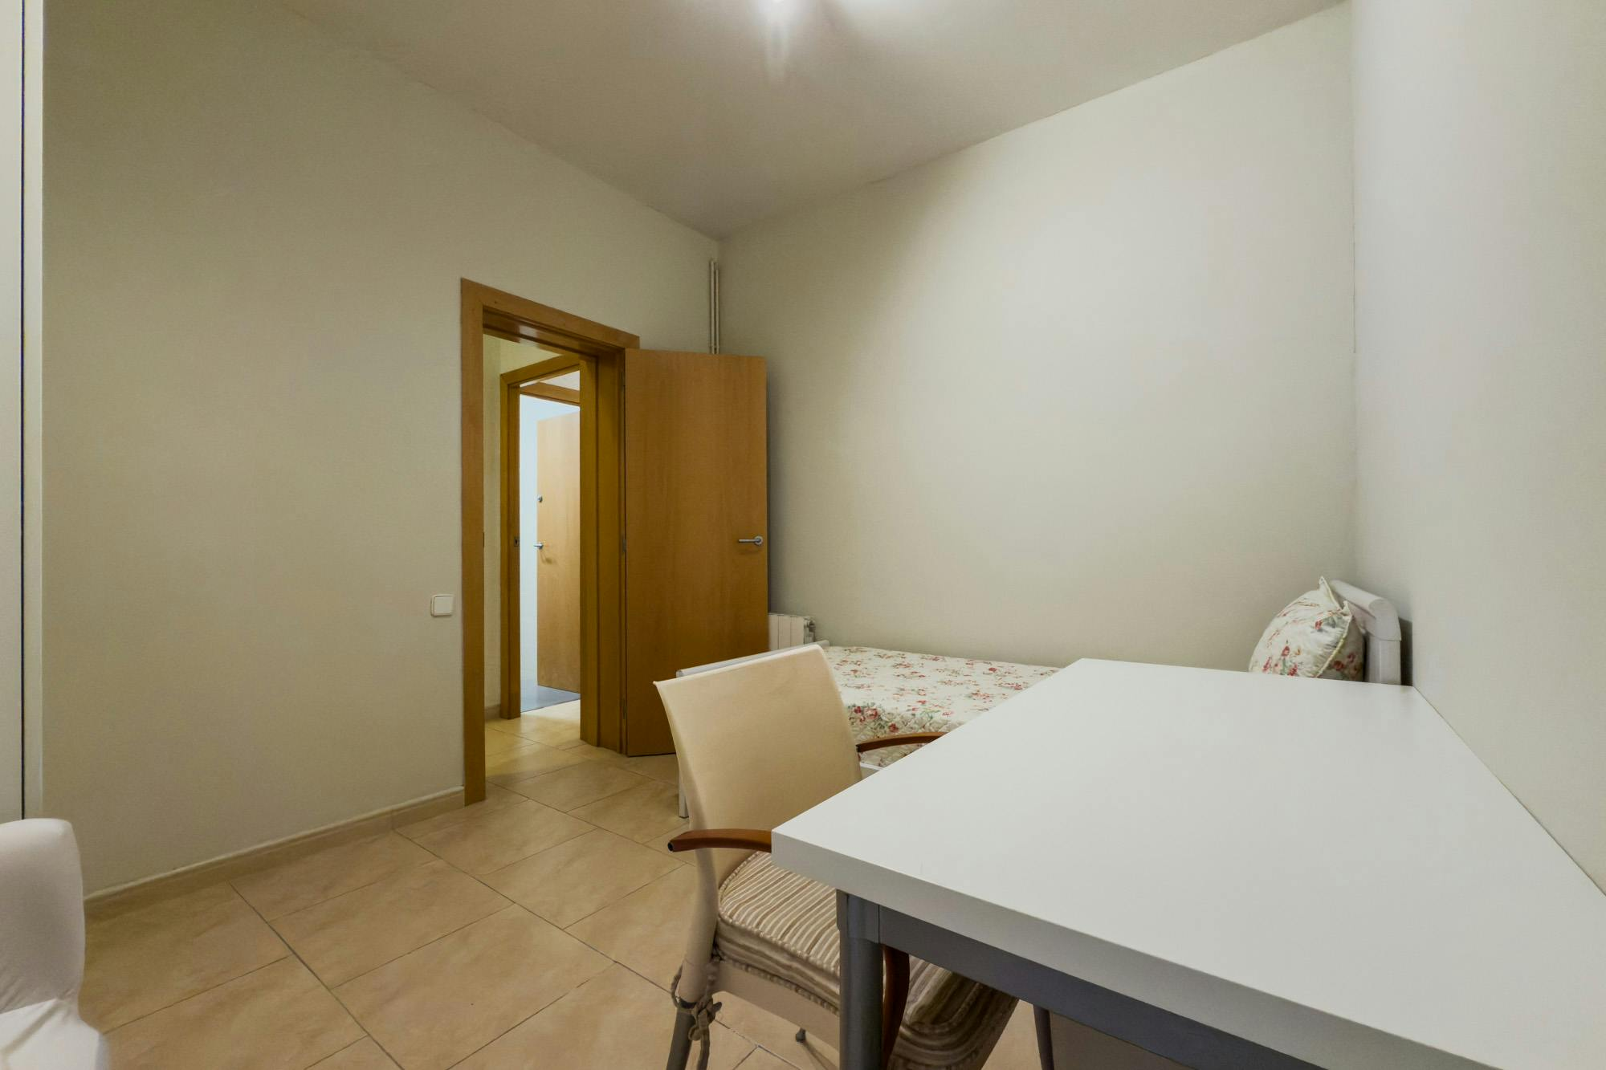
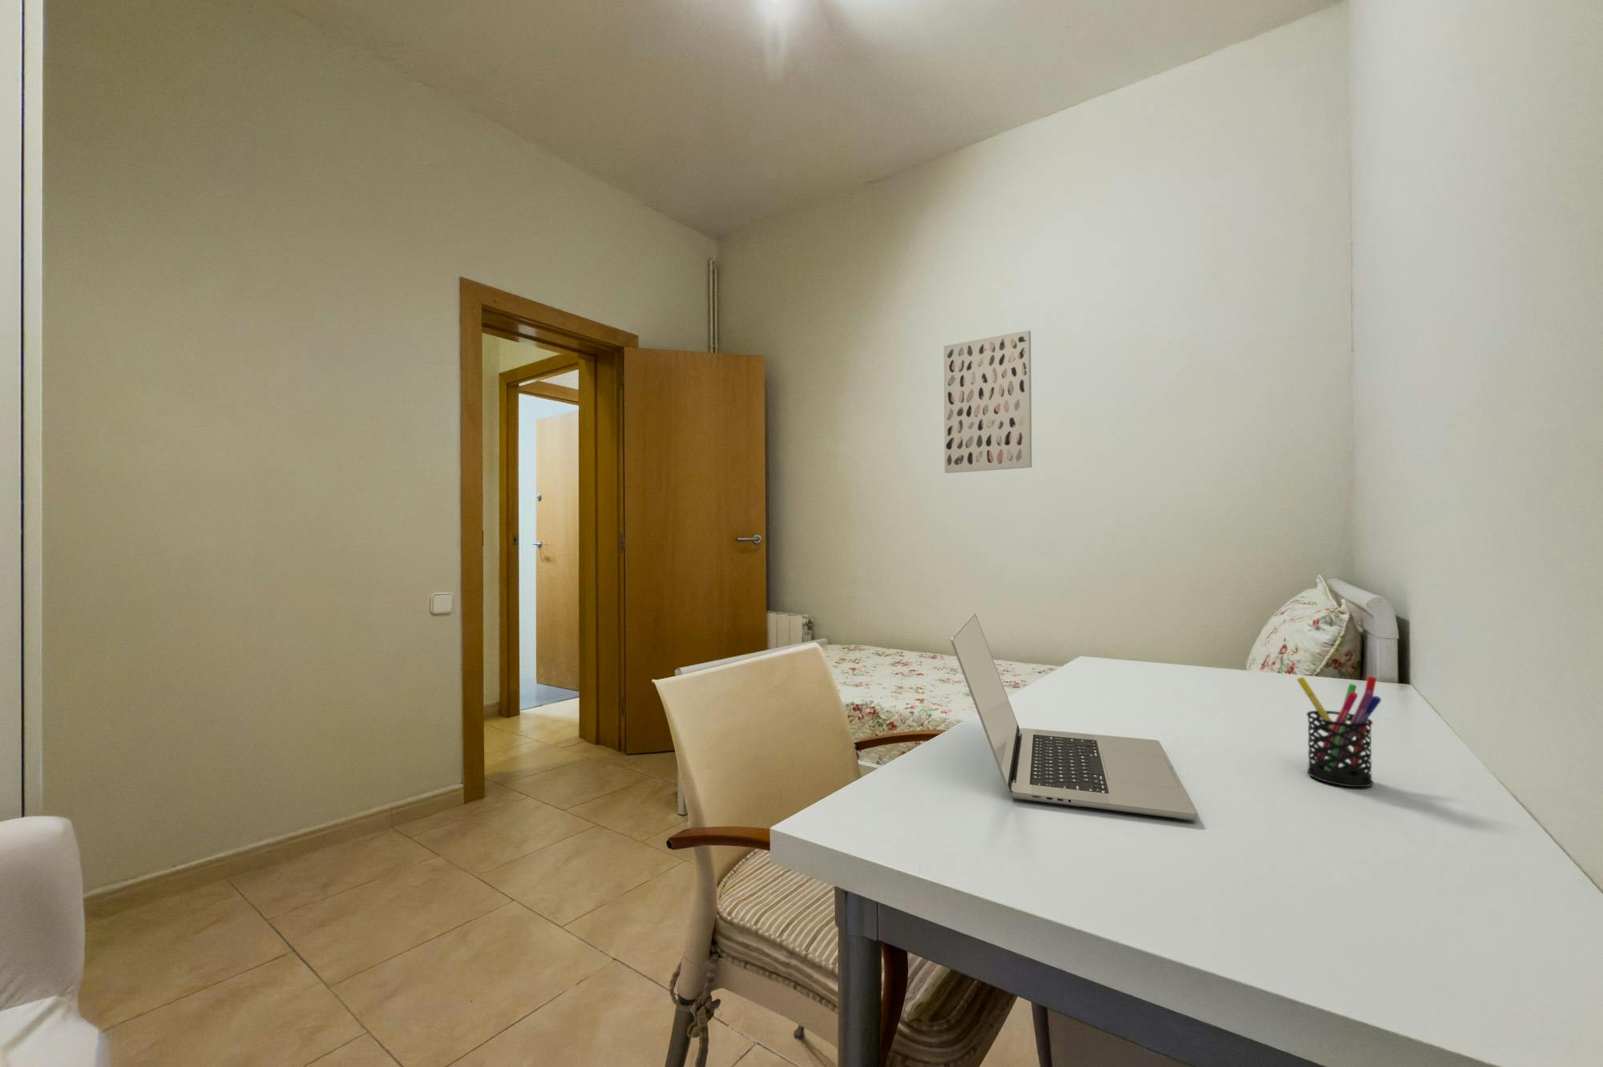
+ laptop [950,613,1198,822]
+ wall art [944,330,1032,474]
+ pen holder [1296,675,1381,787]
